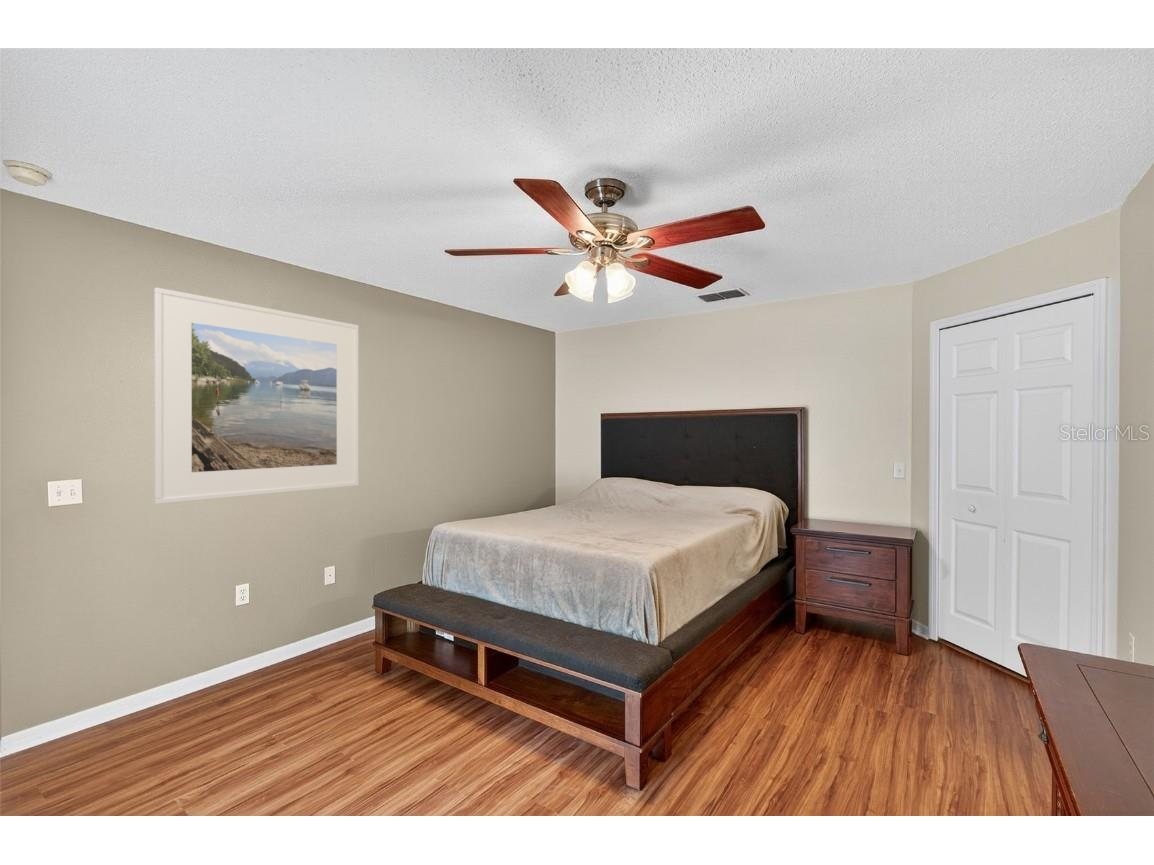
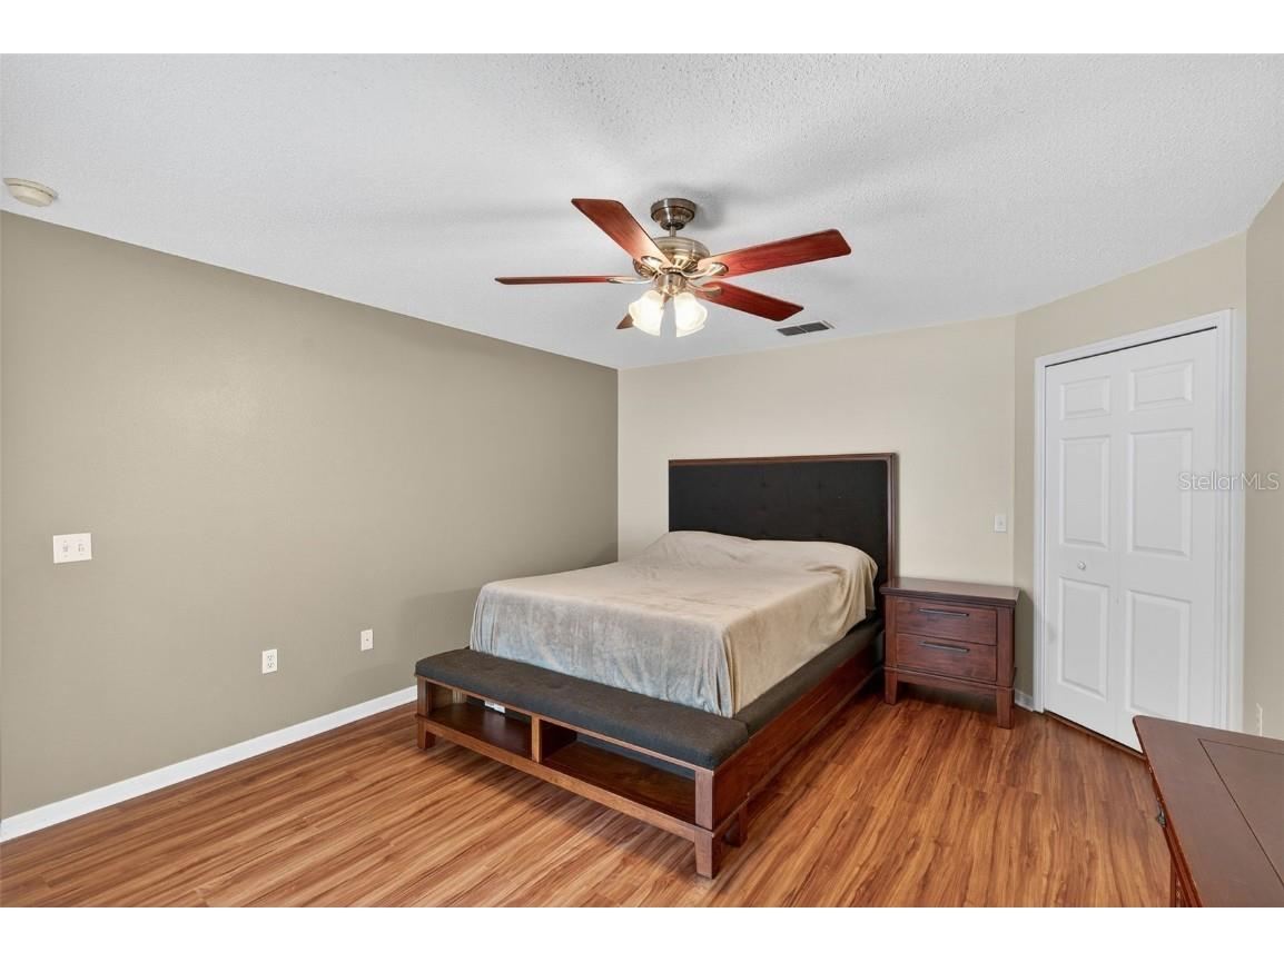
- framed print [153,287,360,505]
